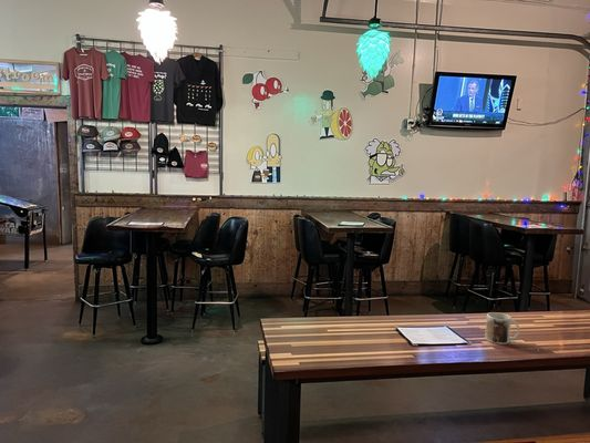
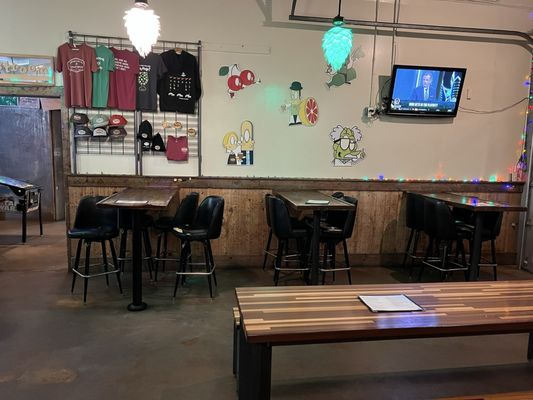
- mug [484,311,520,346]
